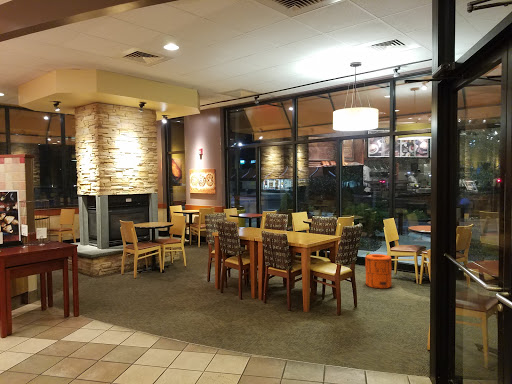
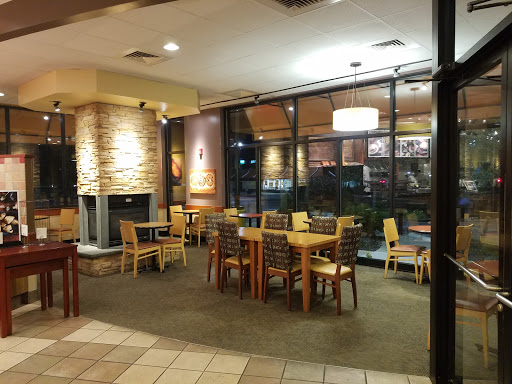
- trash can [364,253,393,289]
